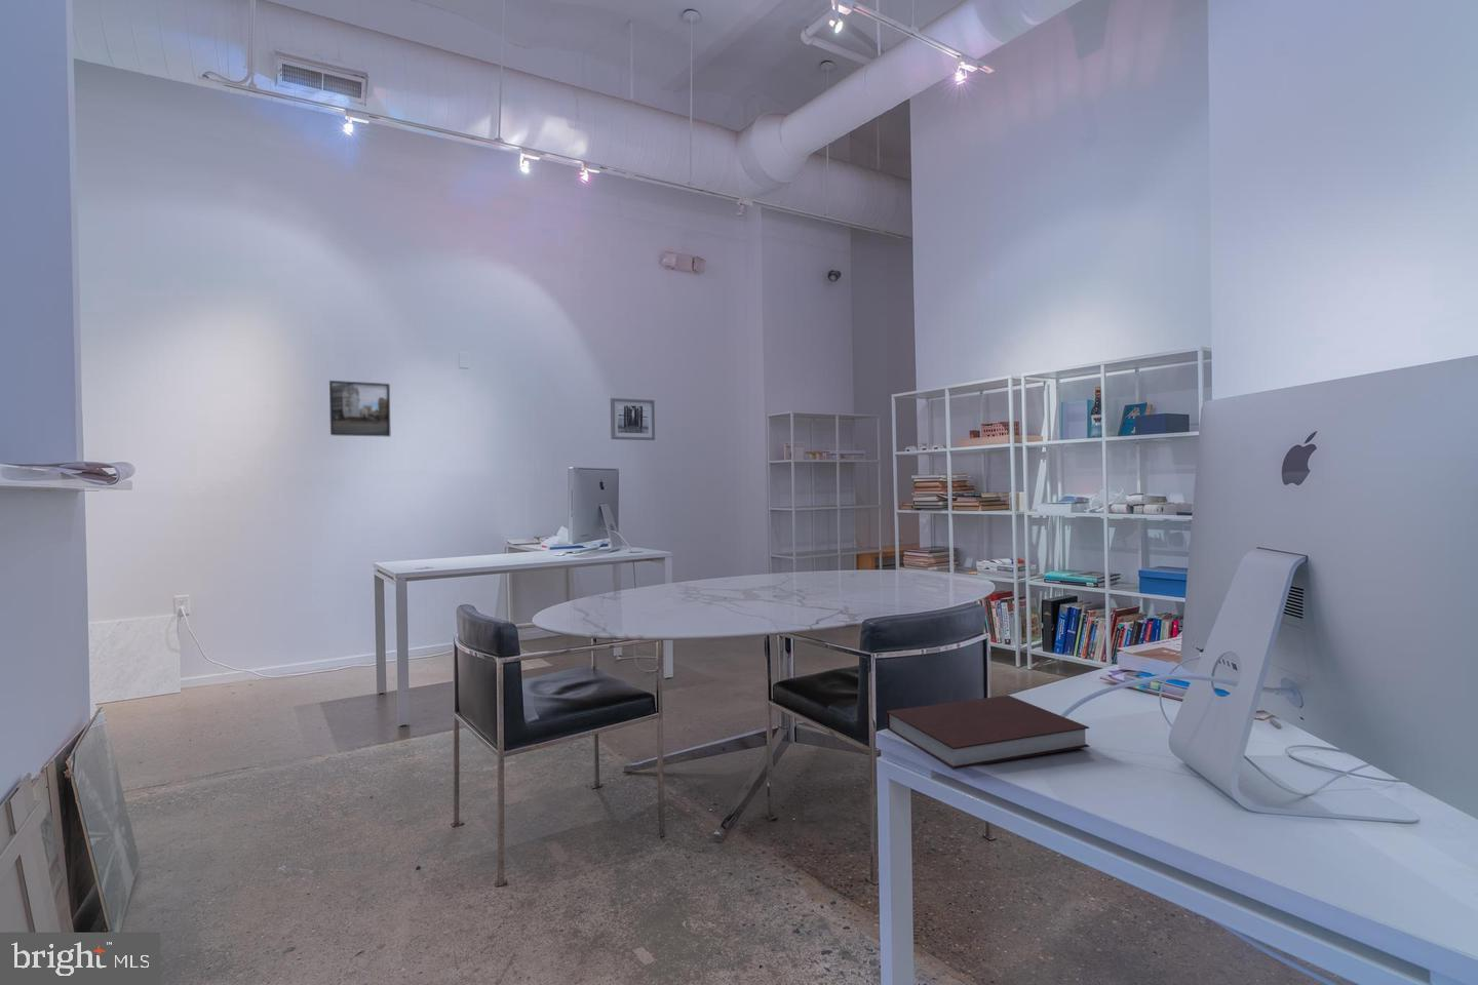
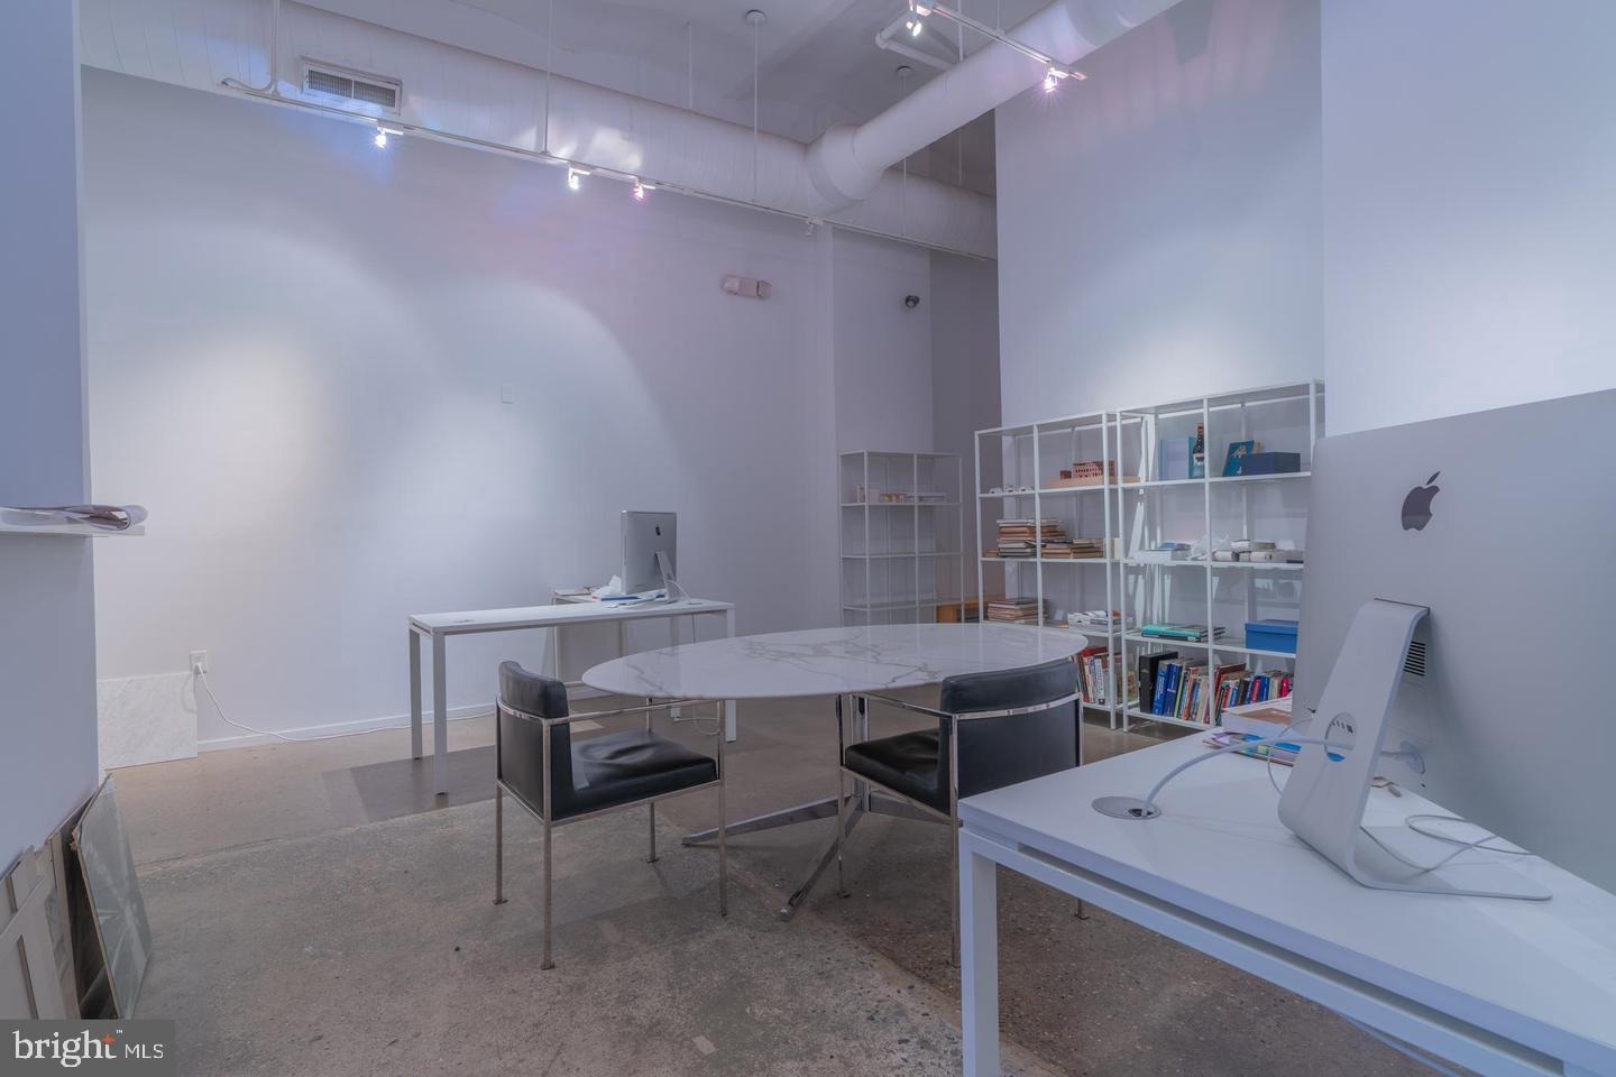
- wall art [609,397,655,441]
- notebook [885,695,1090,770]
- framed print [329,379,393,439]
